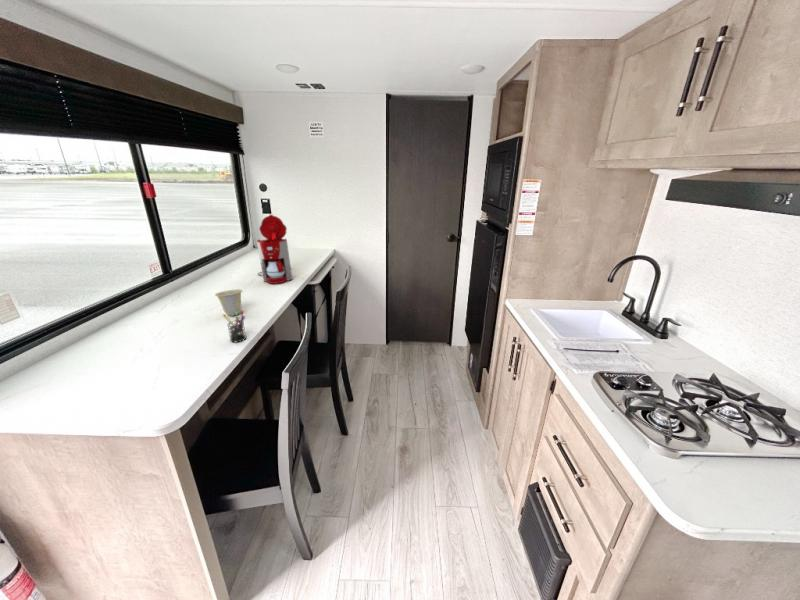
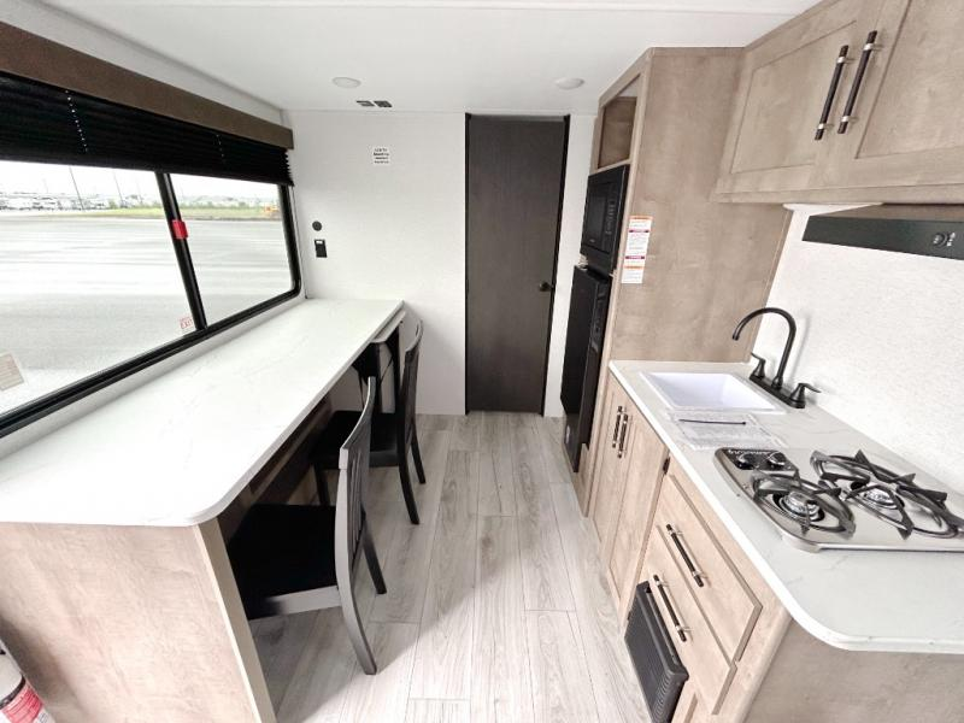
- pen holder [222,309,247,343]
- coffee maker [256,214,294,285]
- cup [214,288,243,317]
